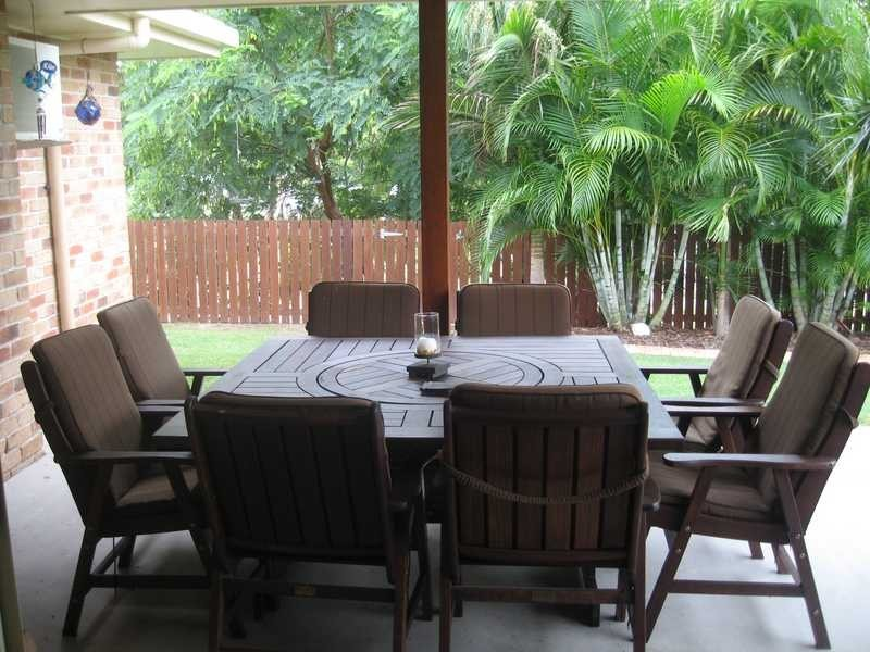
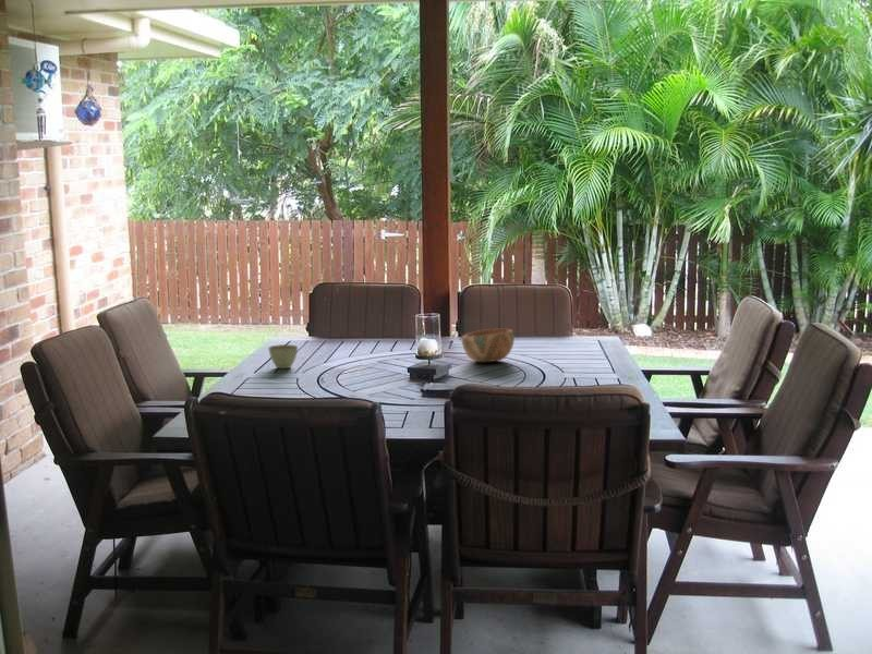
+ bowl [461,328,516,363]
+ flower pot [267,343,299,370]
